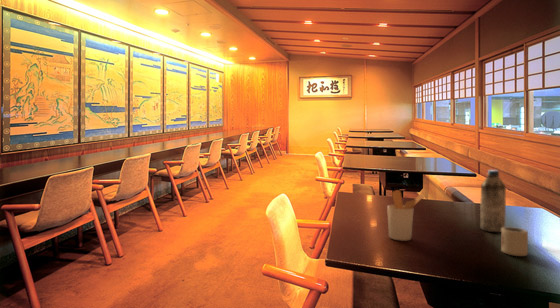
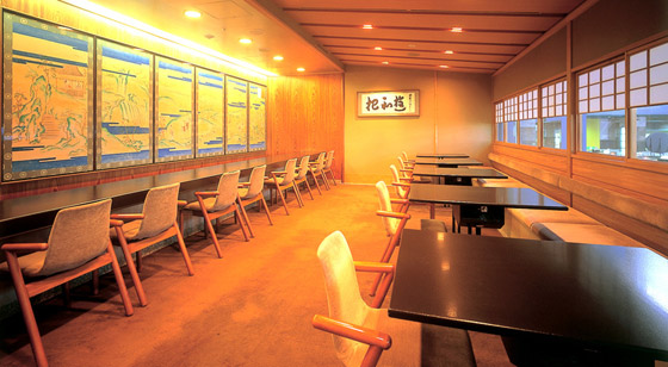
- water bottle [479,169,507,233]
- cup [500,226,529,257]
- utensil holder [386,189,426,242]
